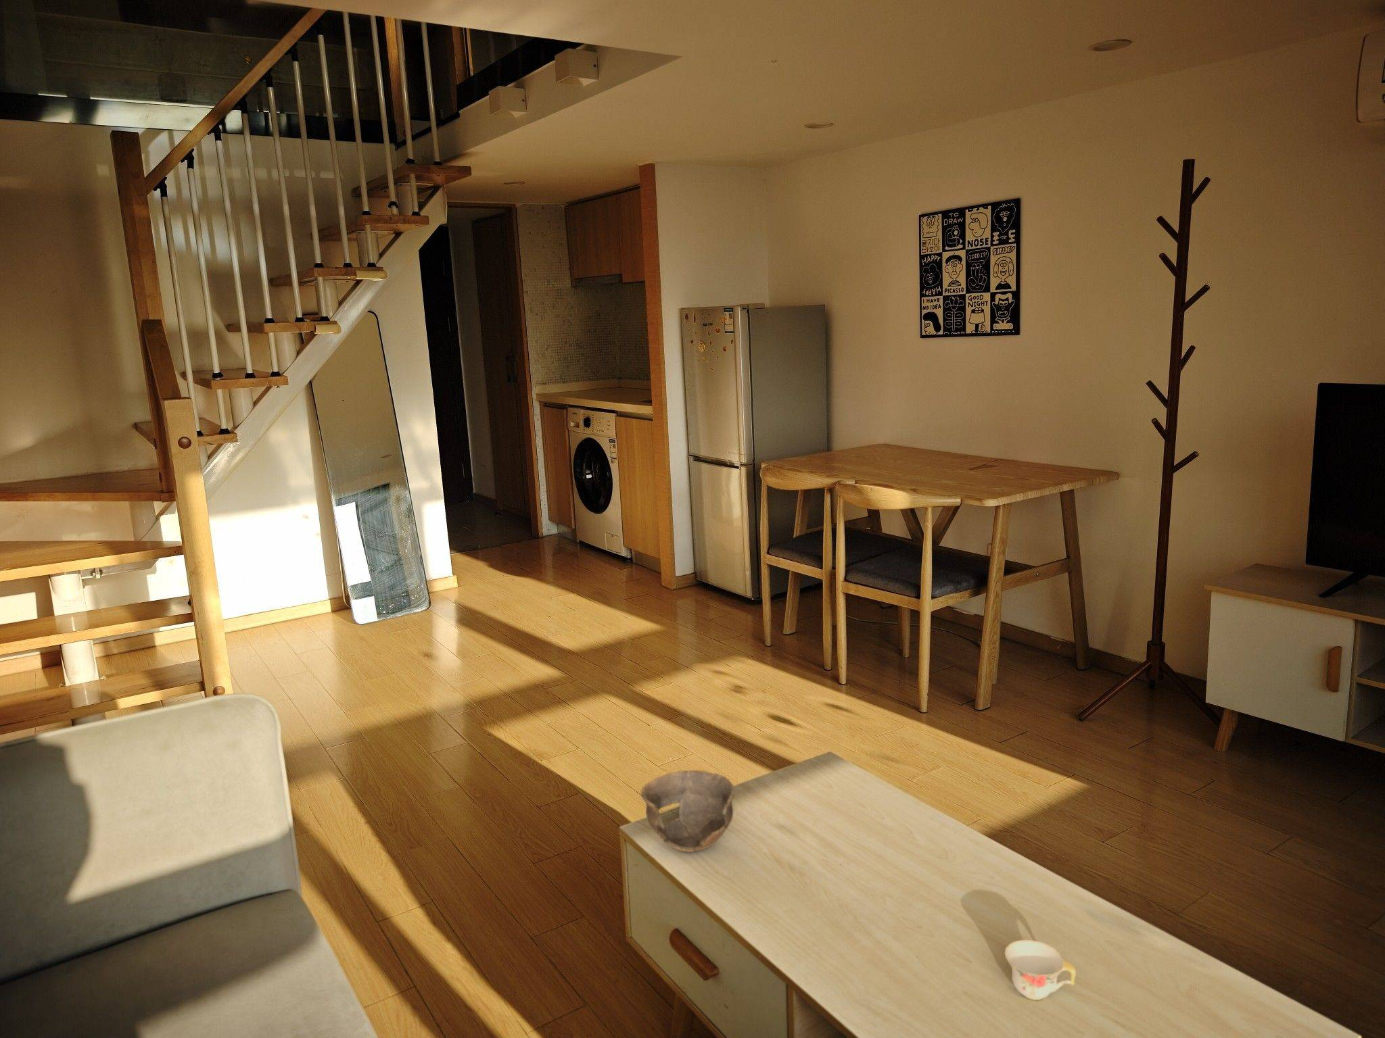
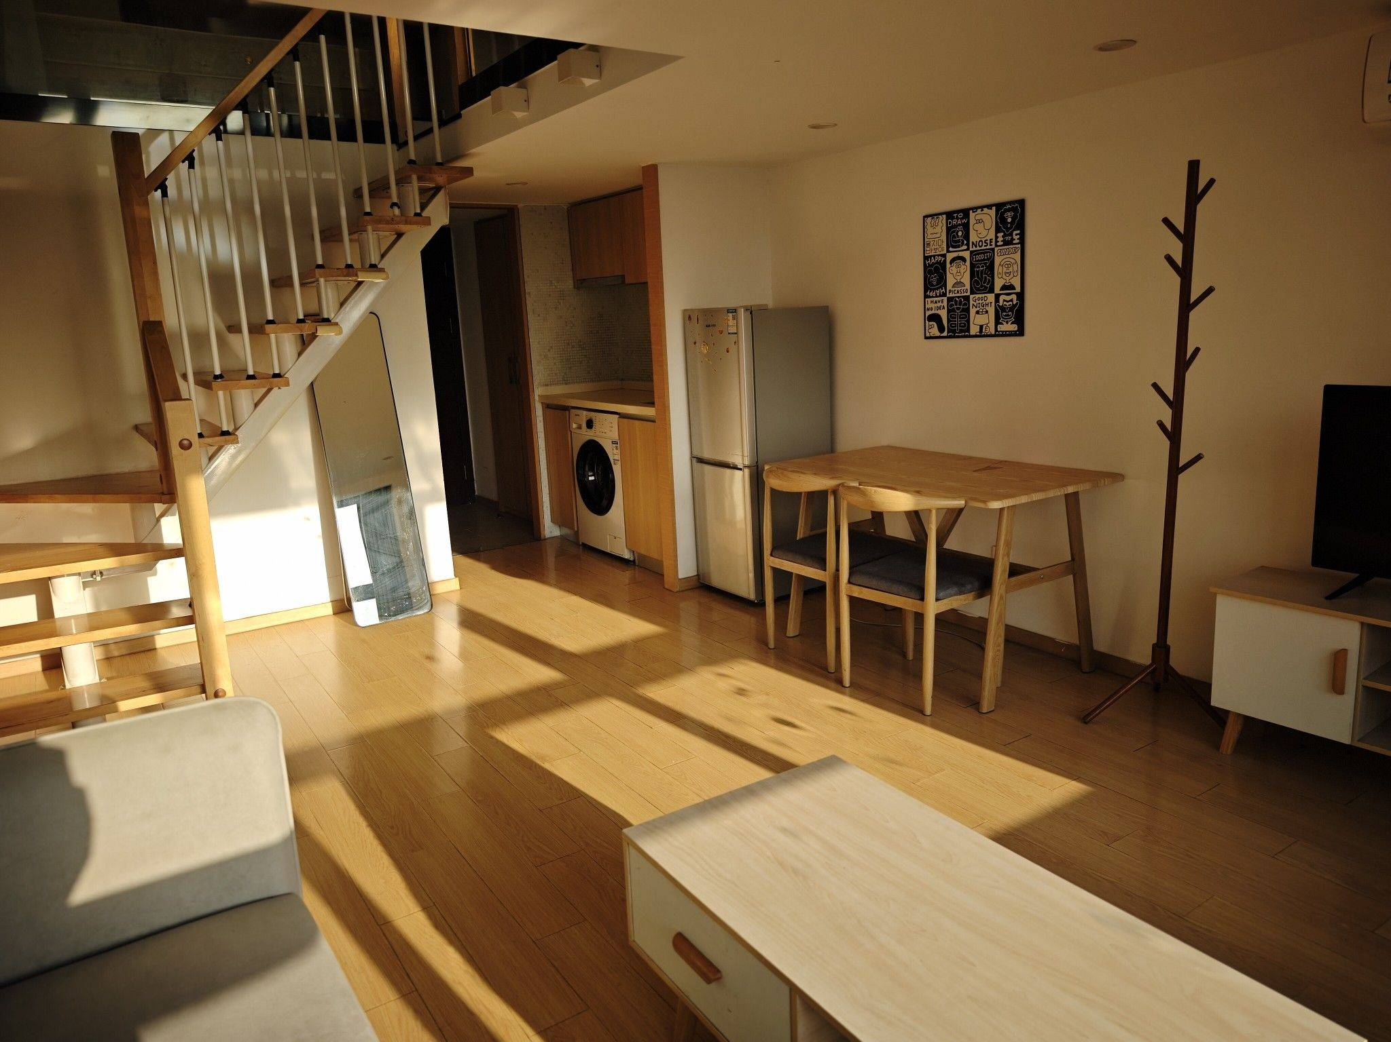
- teacup [1004,939,1076,1001]
- ceramic bowl [640,770,735,854]
